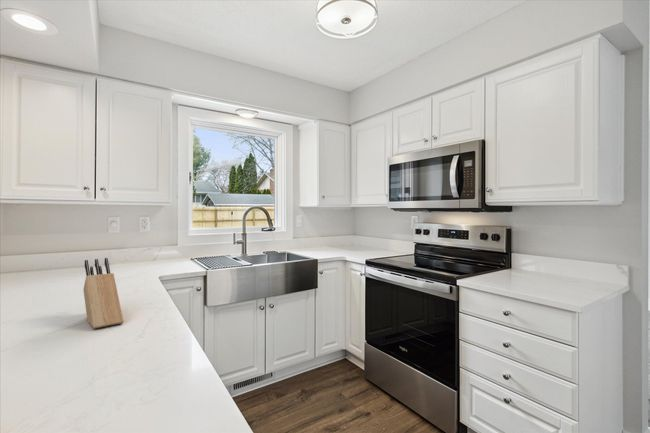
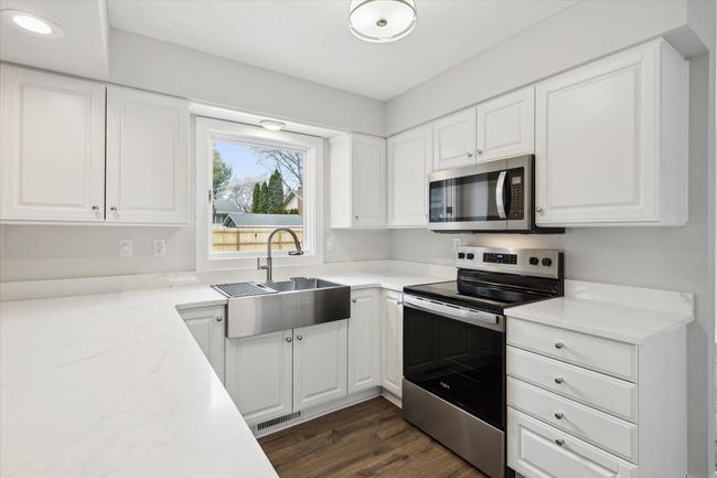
- knife block [82,257,124,330]
